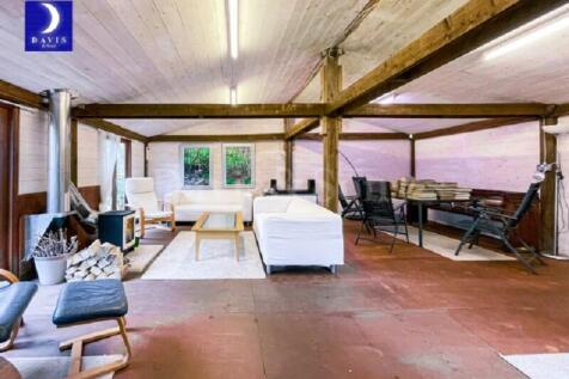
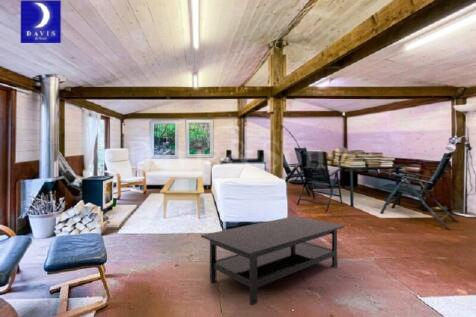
+ coffee table [200,215,345,307]
